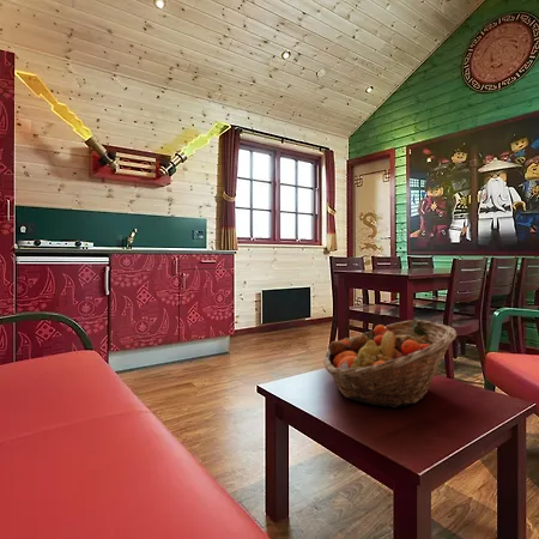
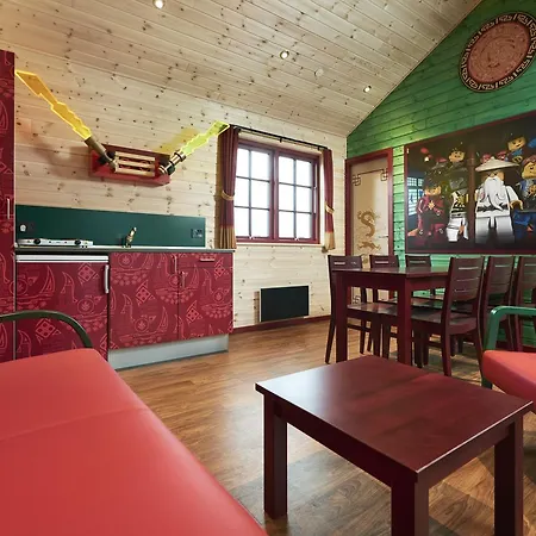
- fruit basket [322,319,458,410]
